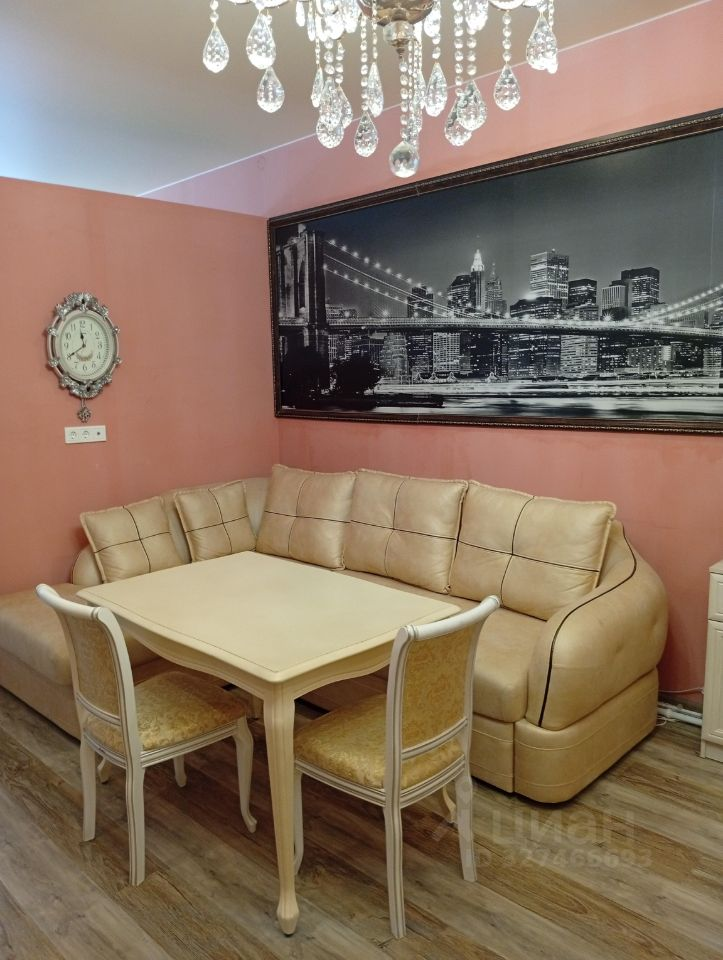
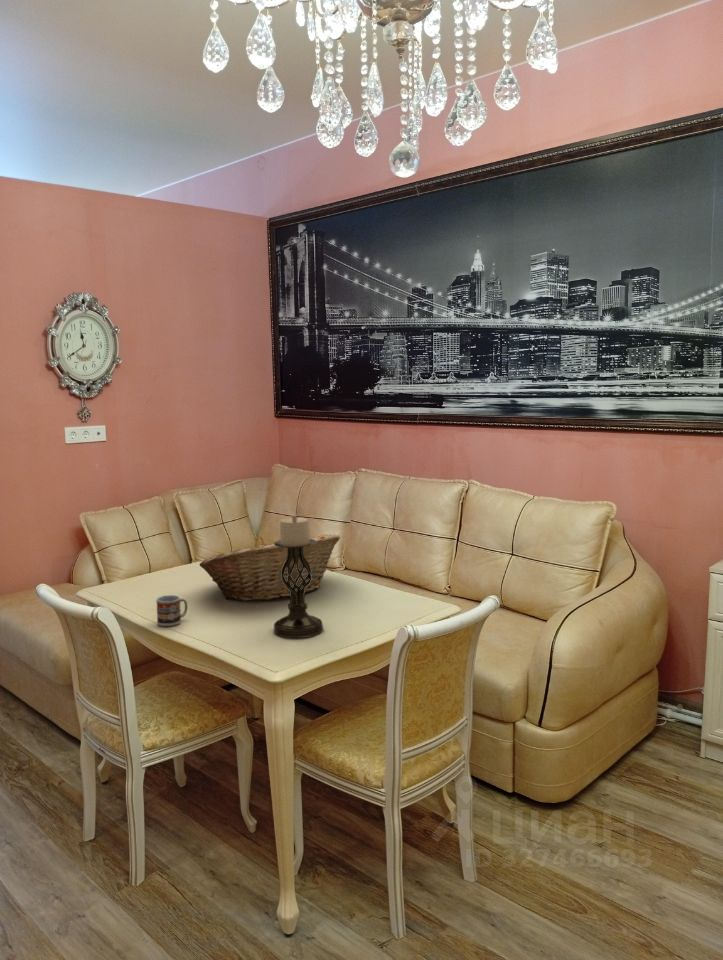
+ cup [155,594,188,627]
+ candle holder [272,514,324,639]
+ fruit basket [199,533,341,602]
